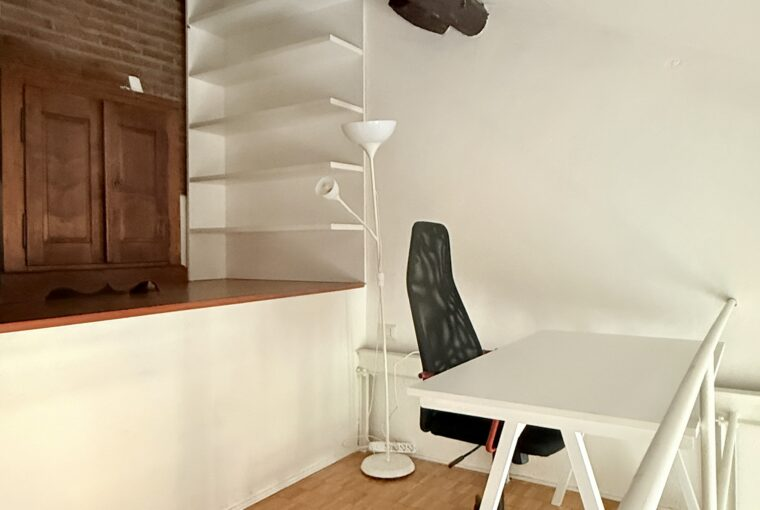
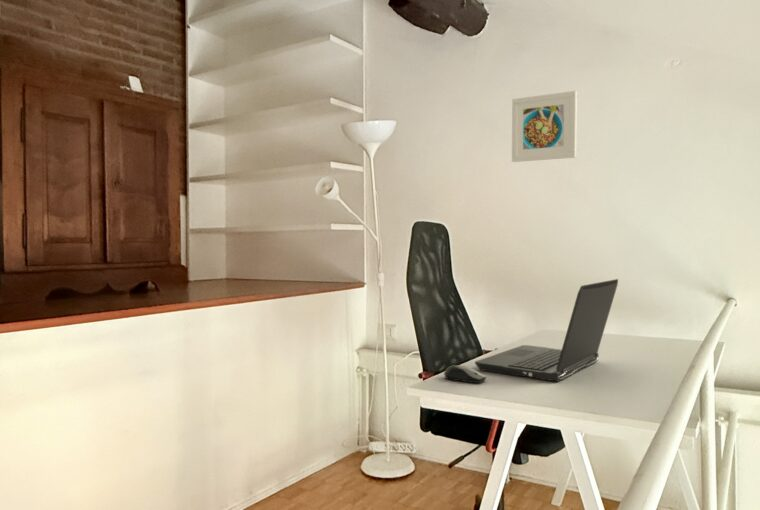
+ computer mouse [443,364,487,384]
+ laptop computer [474,278,619,382]
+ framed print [511,90,578,163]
